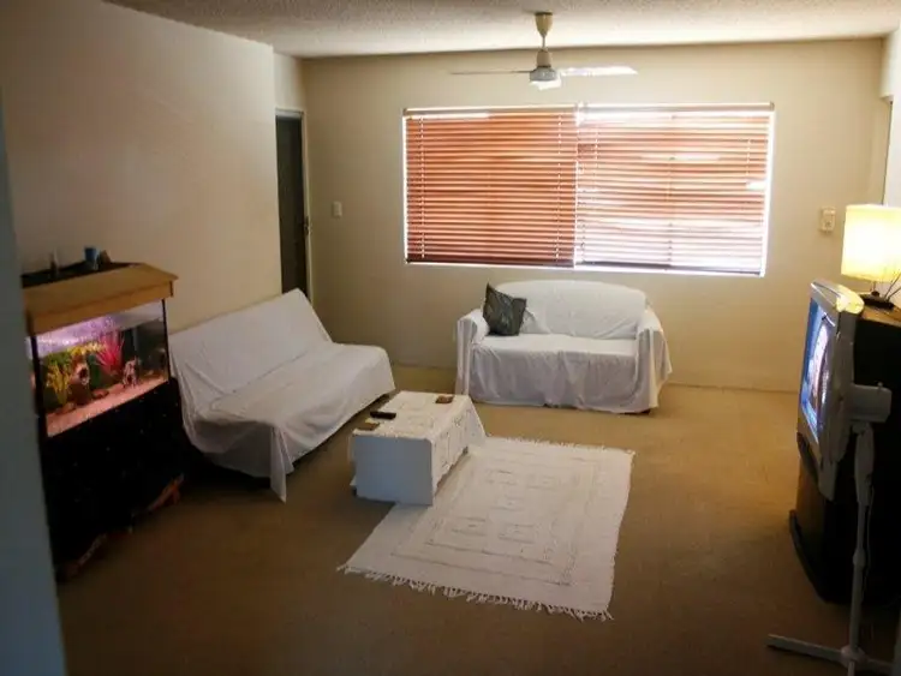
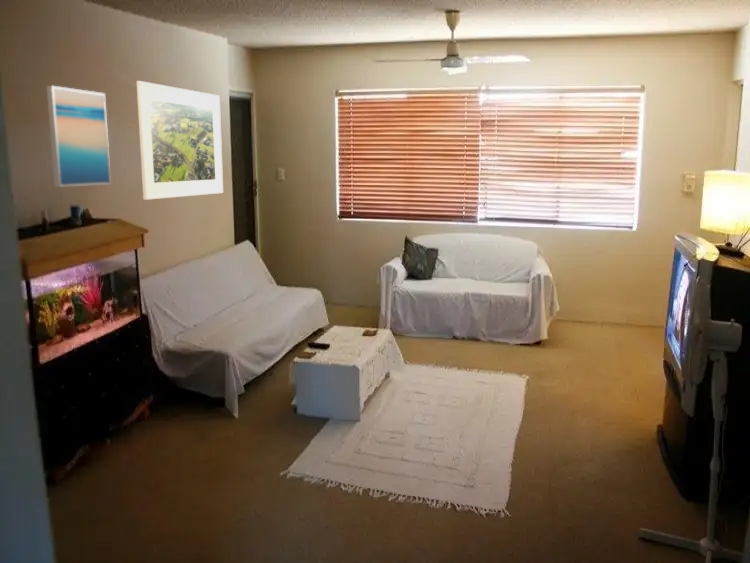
+ wall art [46,85,112,188]
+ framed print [136,80,224,201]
